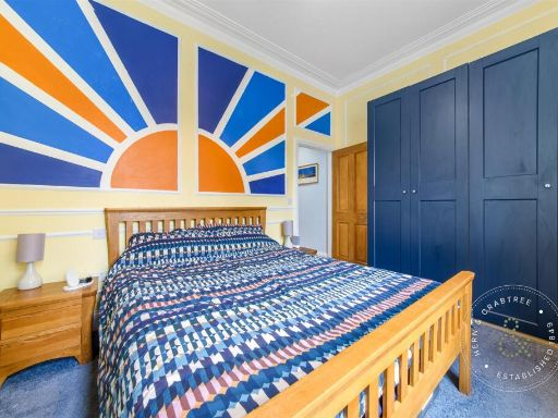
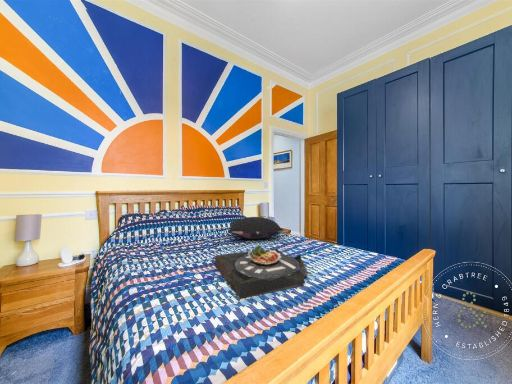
+ serving tray [214,244,308,300]
+ pillow [227,216,284,240]
